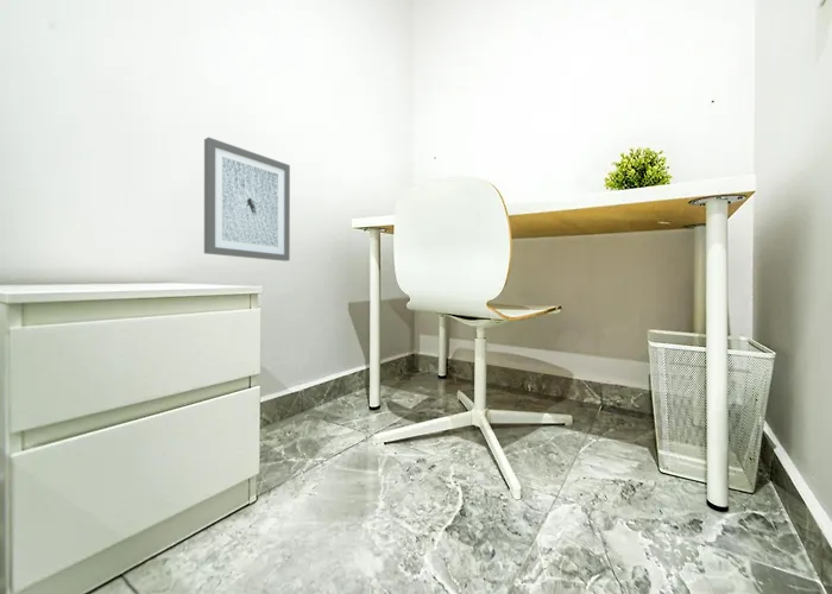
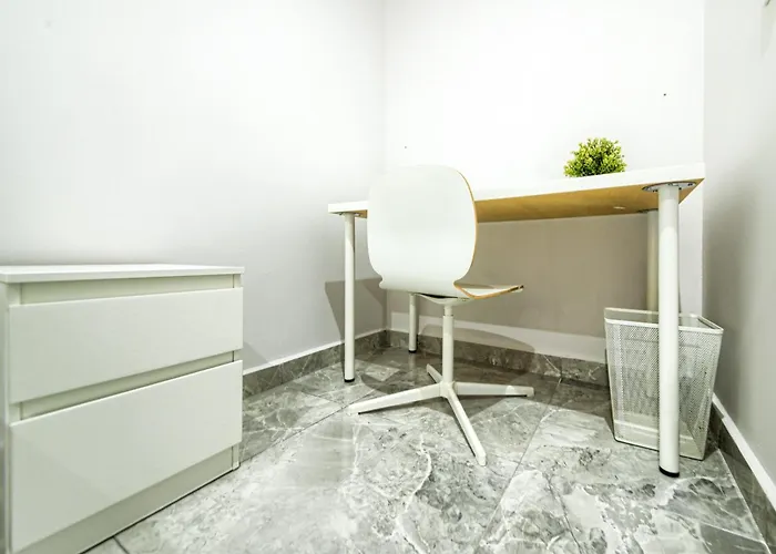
- wall art [203,135,291,263]
